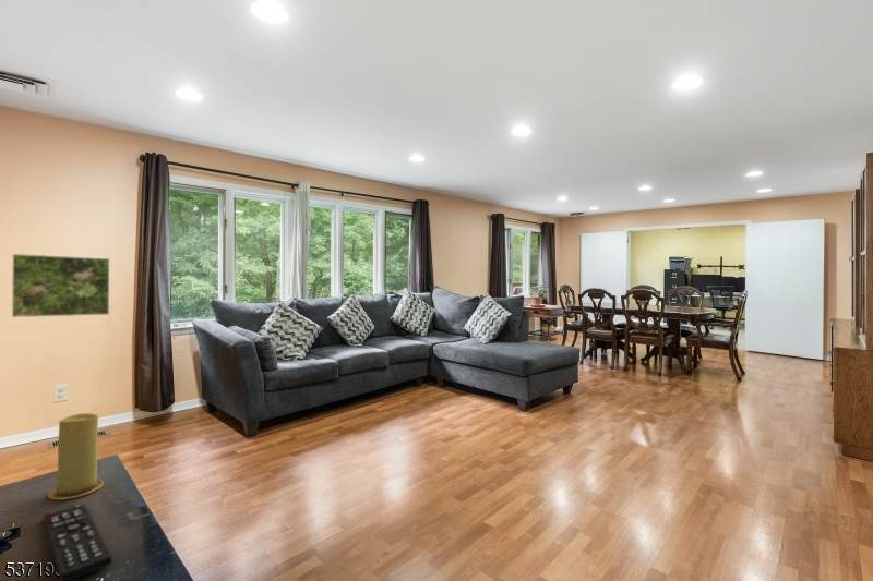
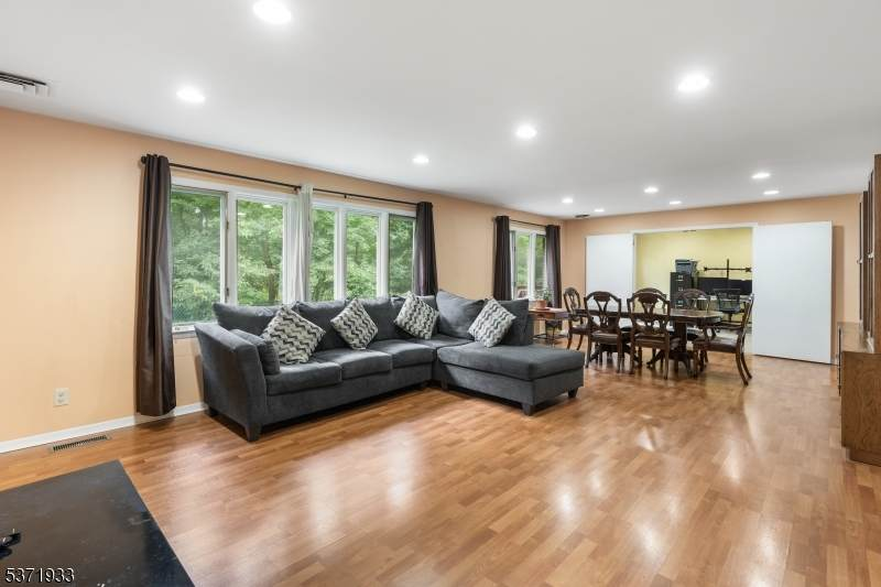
- candle [47,412,105,500]
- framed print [11,253,110,318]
- remote control [43,503,112,581]
